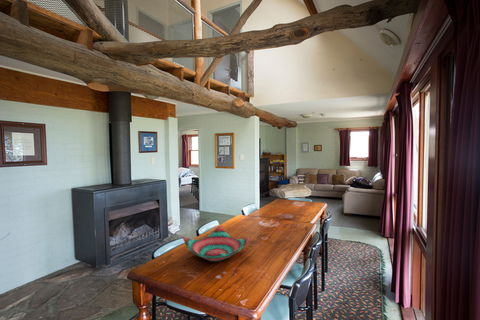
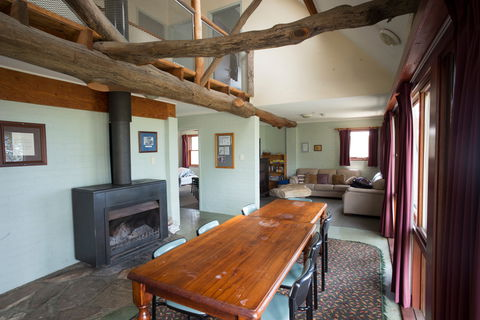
- decorative bowl [182,225,250,262]
